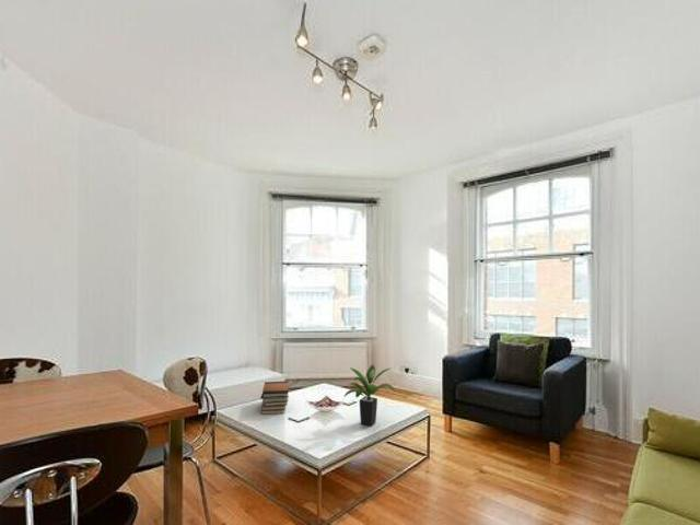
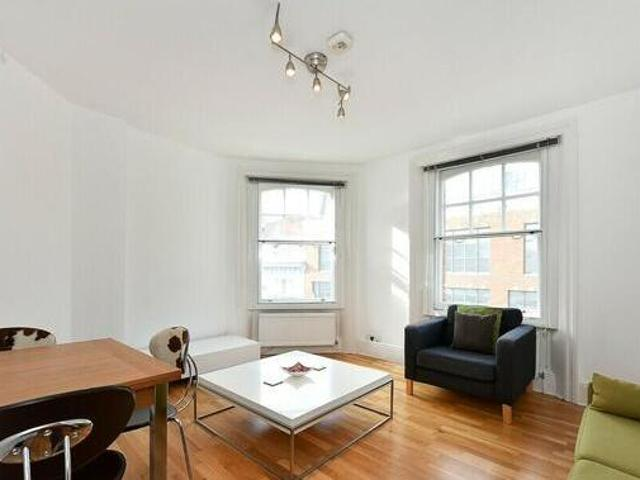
- potted plant [343,363,396,428]
- book stack [259,381,290,416]
